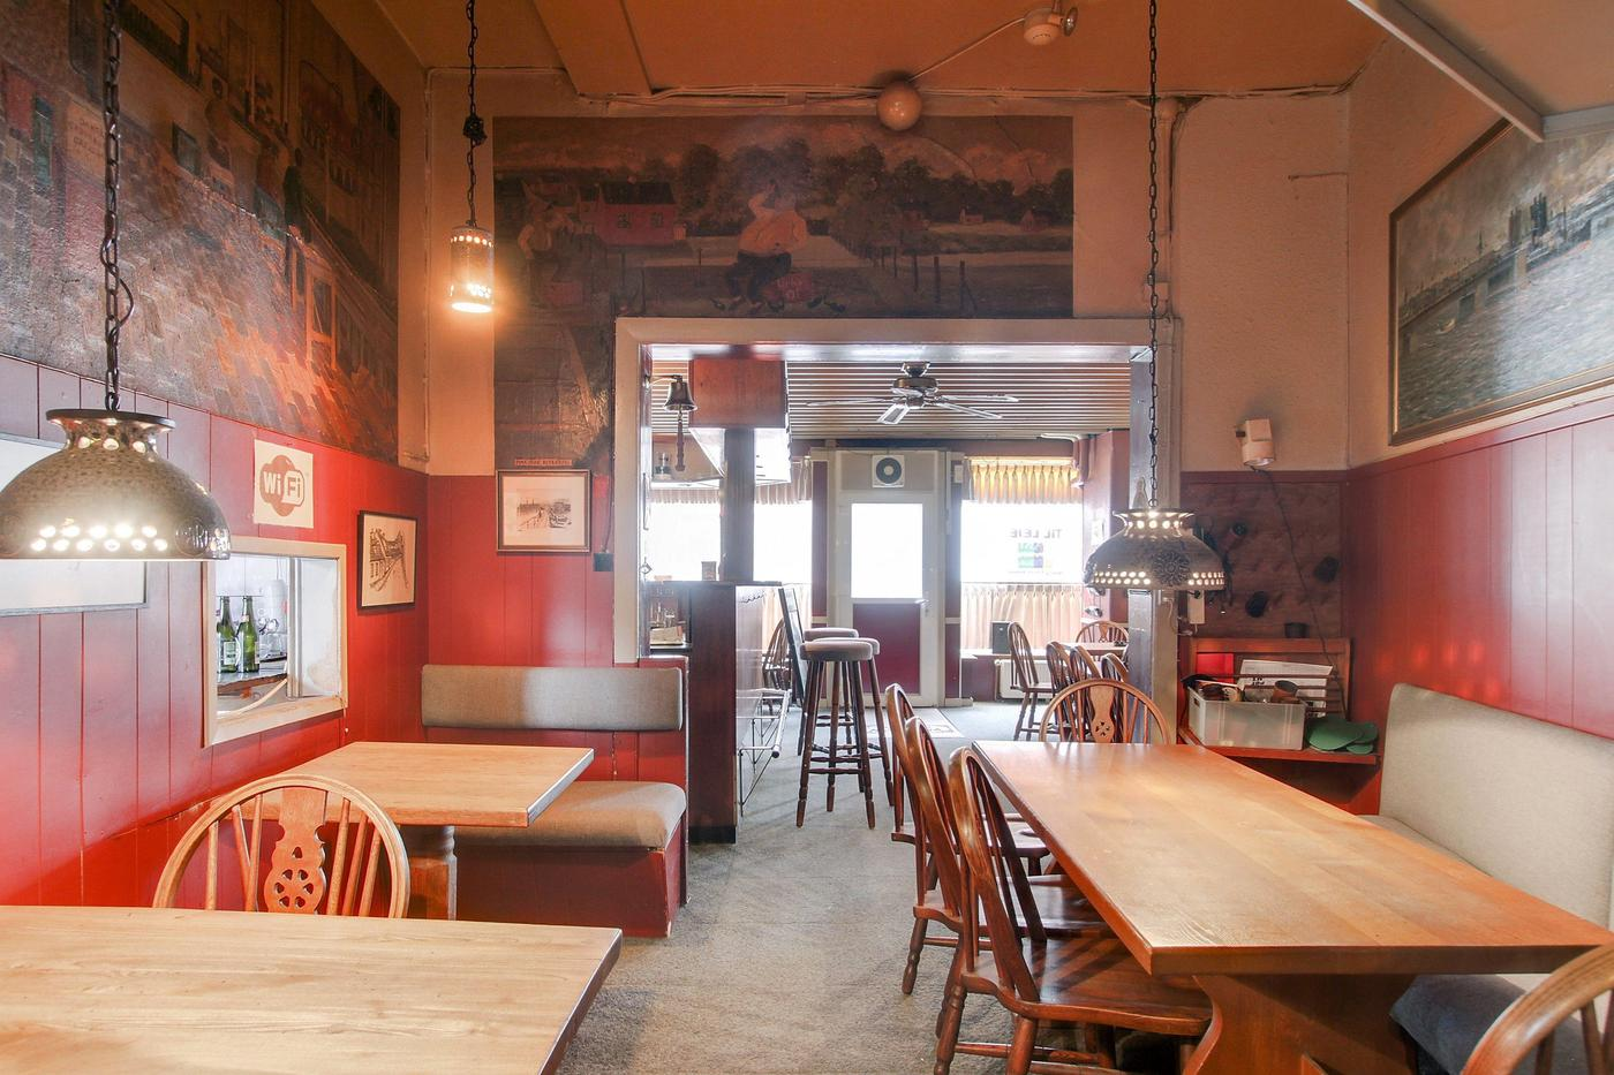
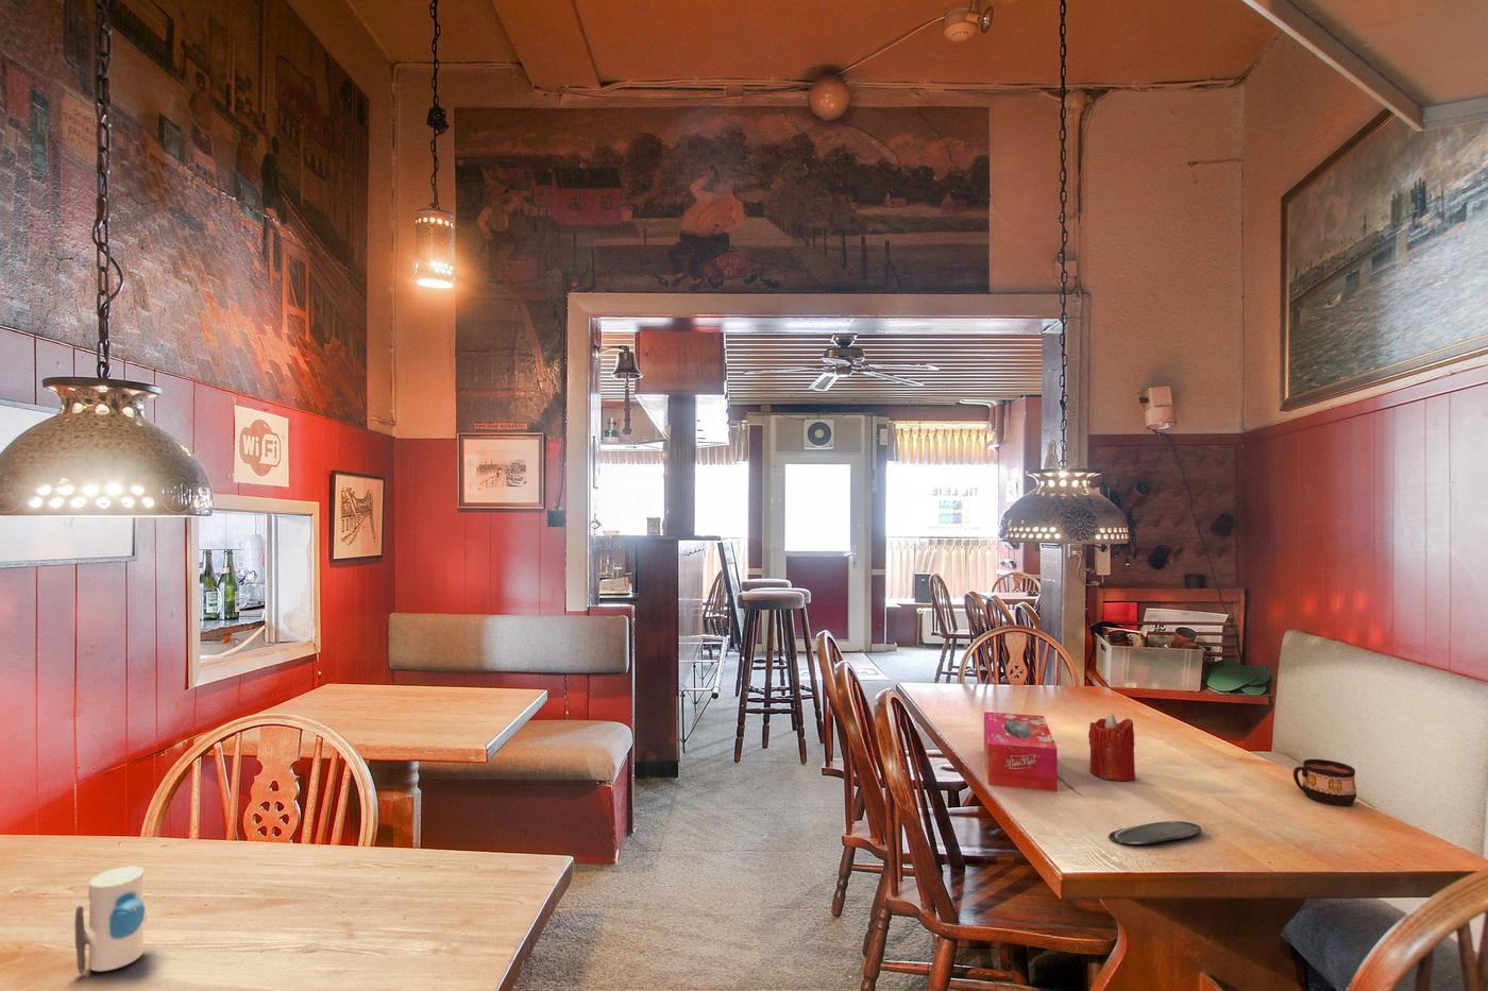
+ toy [74,866,149,977]
+ cup [1292,759,1357,807]
+ tissue box [984,710,1059,792]
+ oval tray [1107,820,1203,845]
+ candle [1088,712,1136,782]
